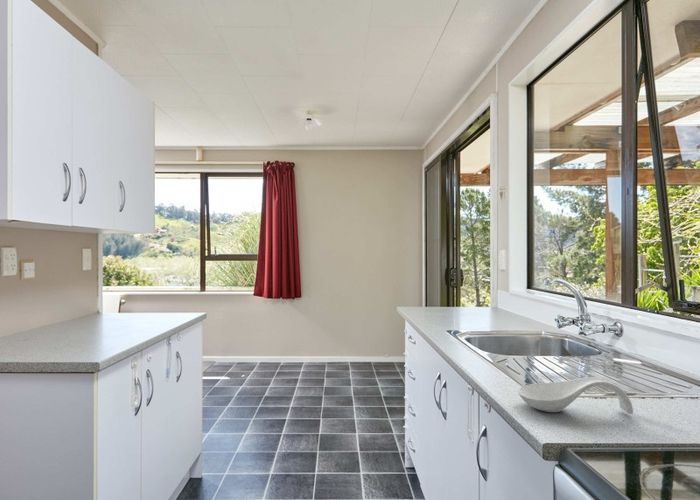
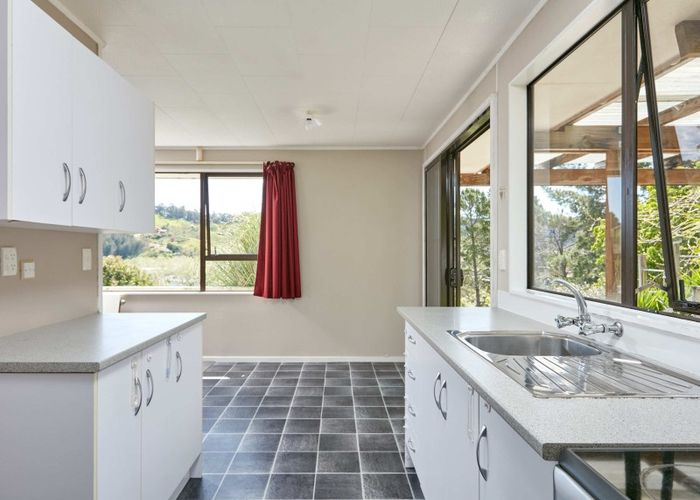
- spoon rest [517,376,634,415]
